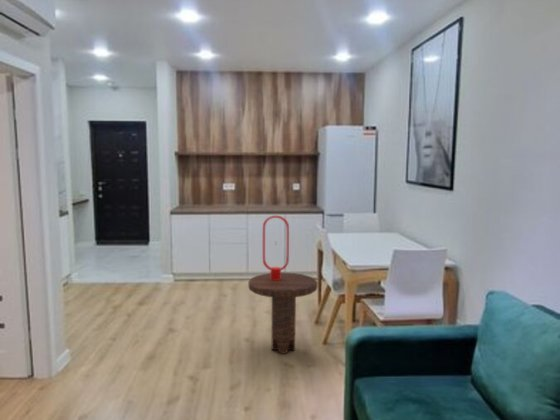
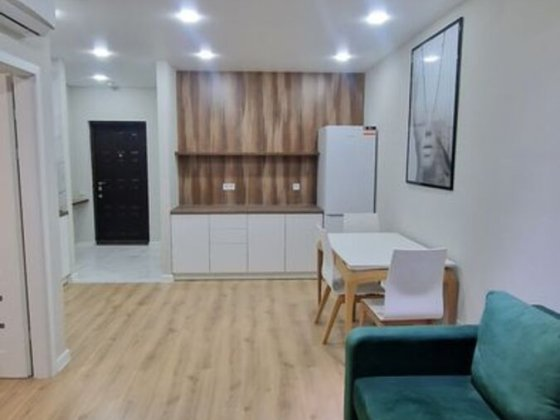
- table lamp [262,215,290,280]
- side table [248,272,319,355]
